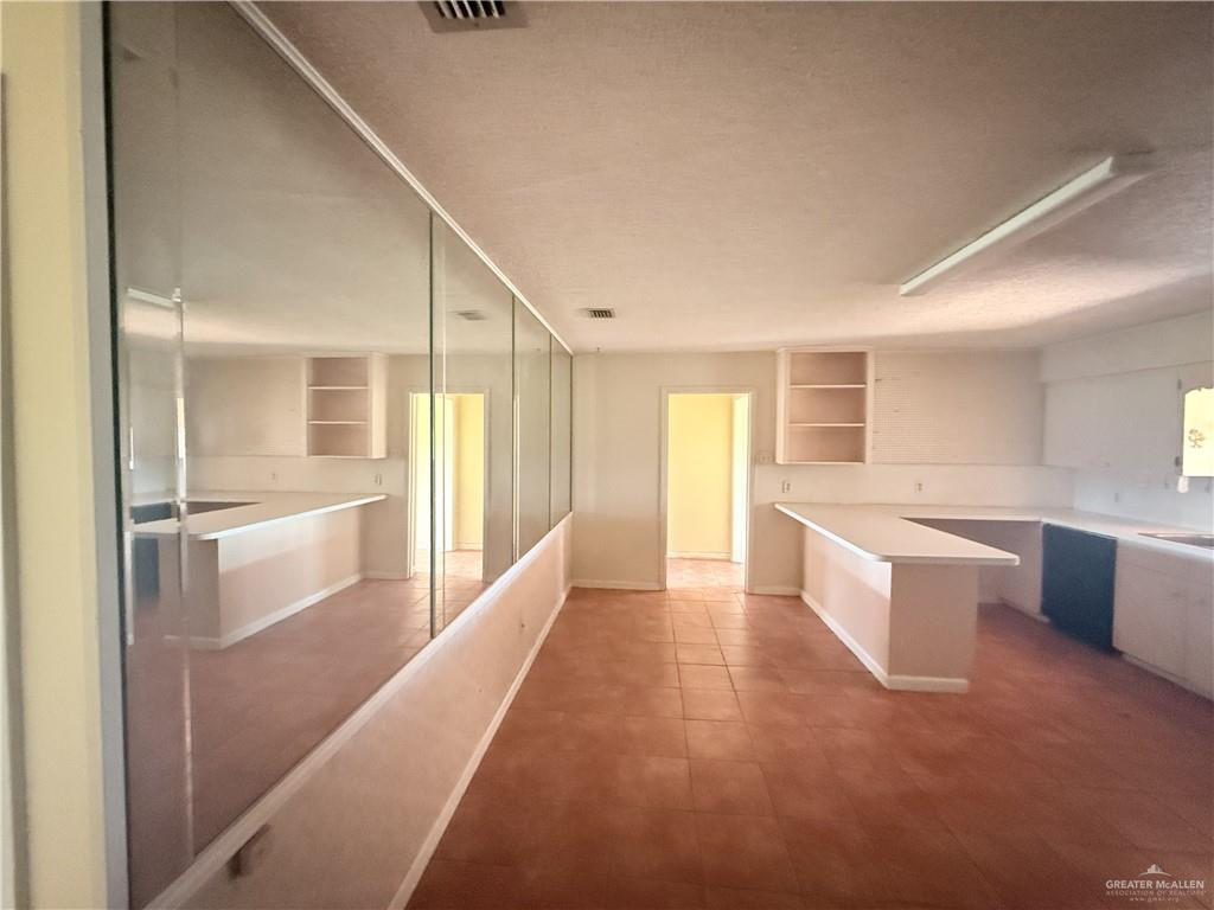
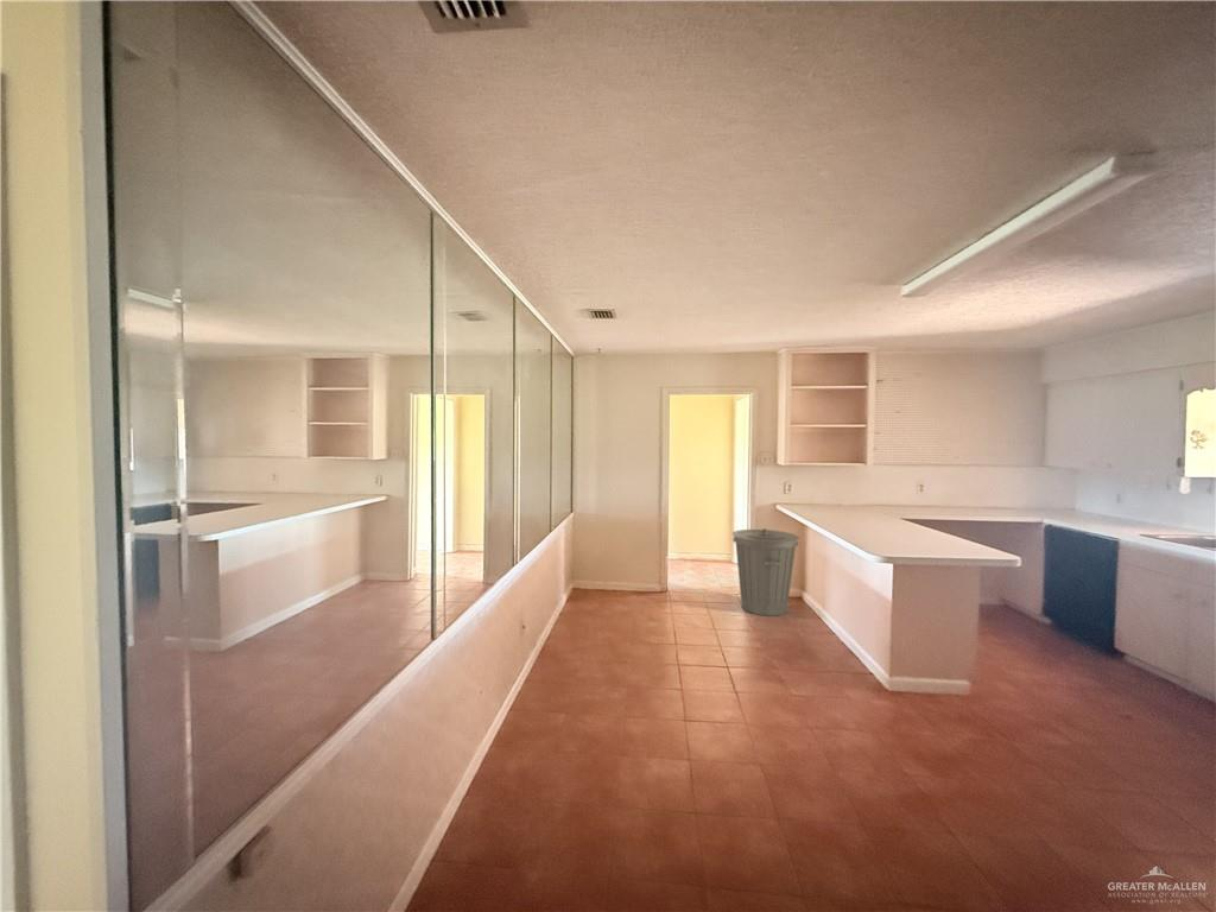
+ trash can [730,527,800,618]
